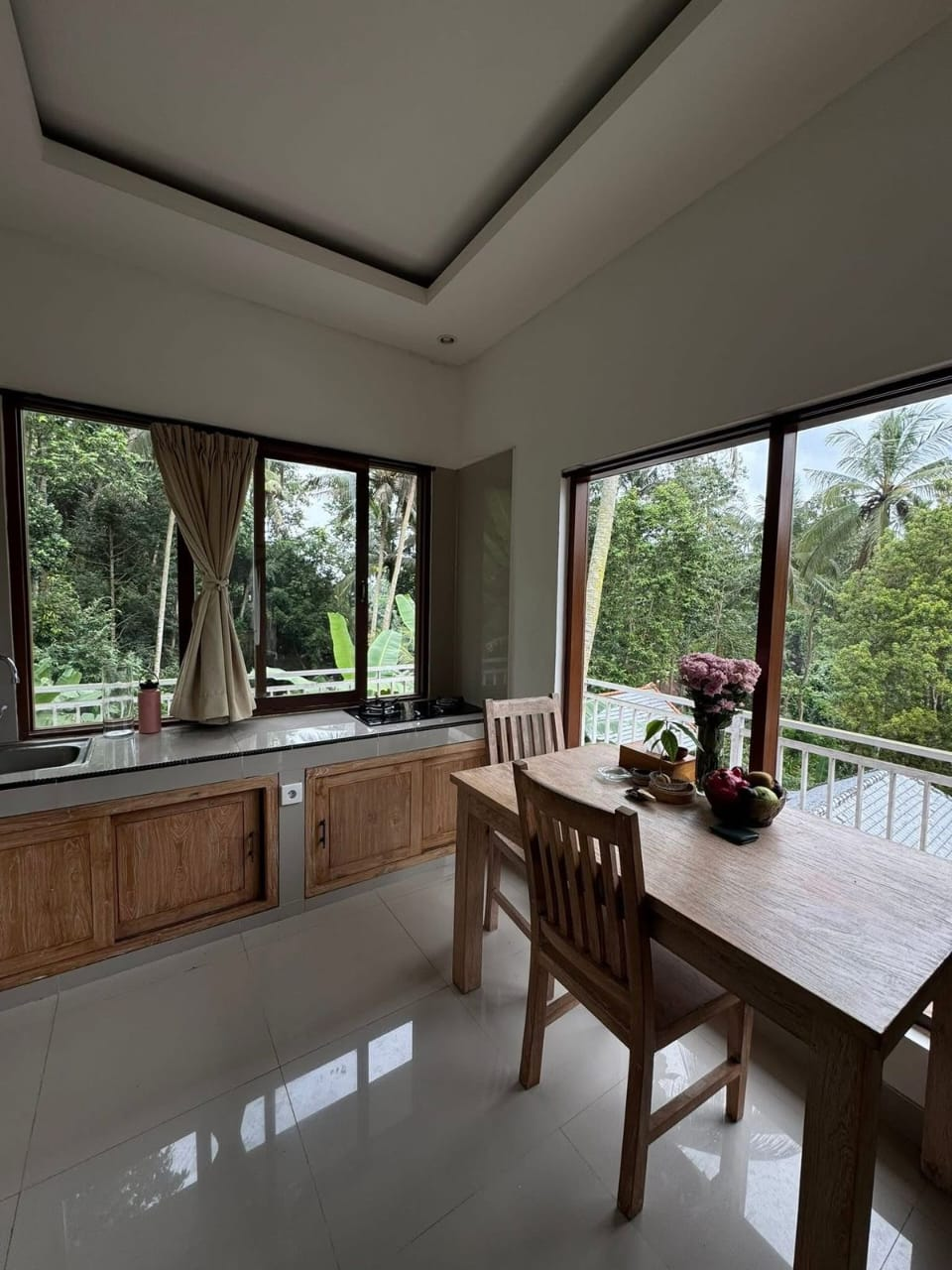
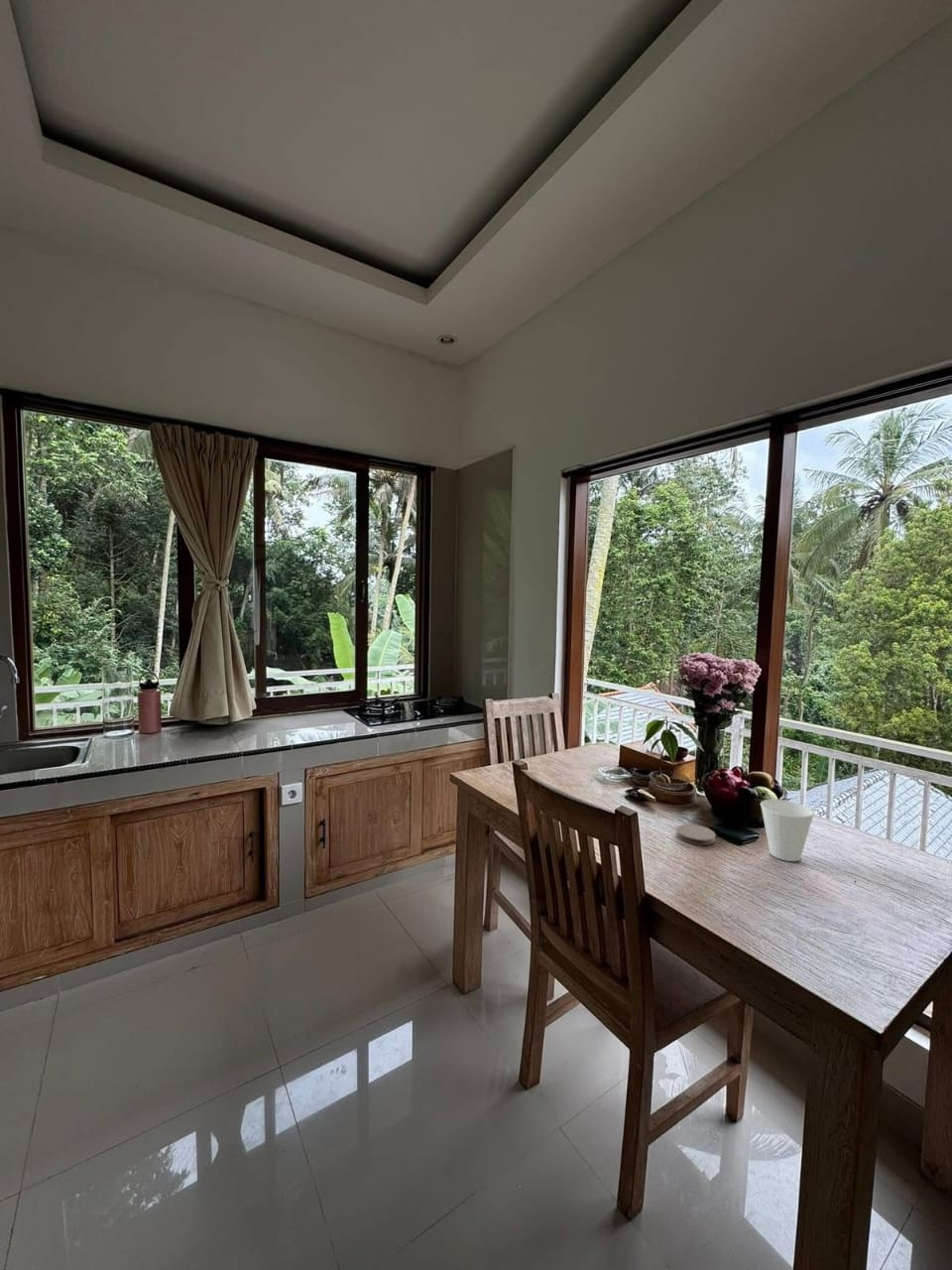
+ coaster [675,824,717,846]
+ cup [760,799,815,862]
